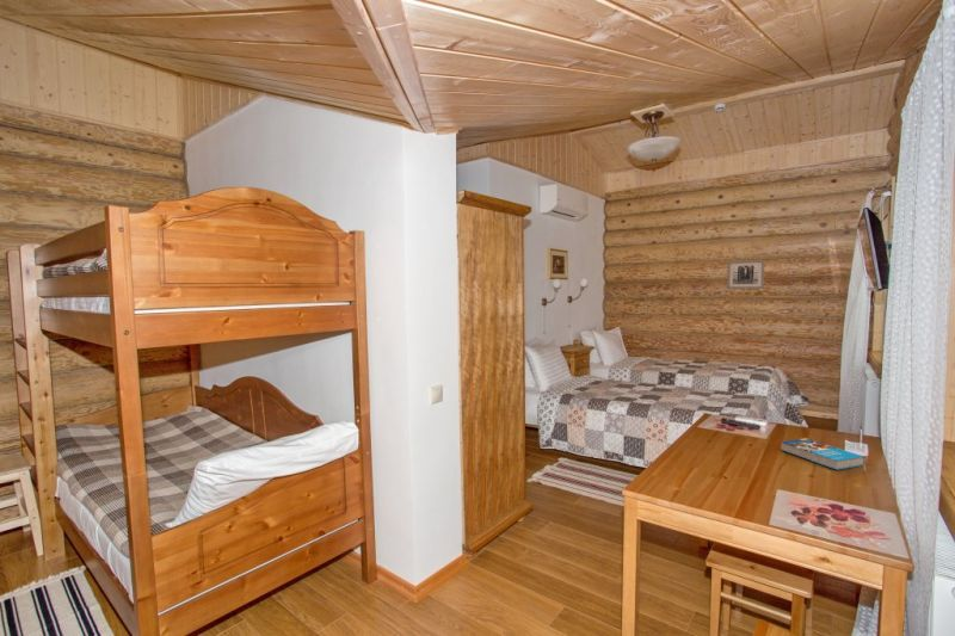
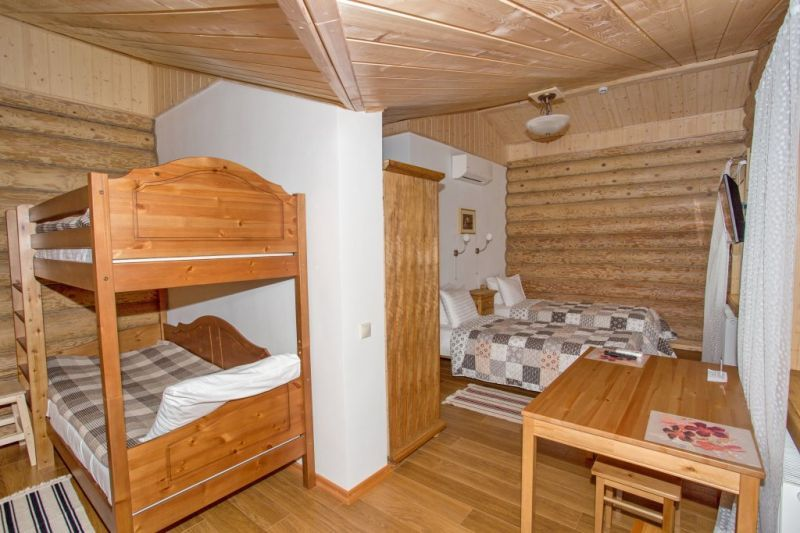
- book [780,438,865,471]
- wall art [726,259,765,290]
